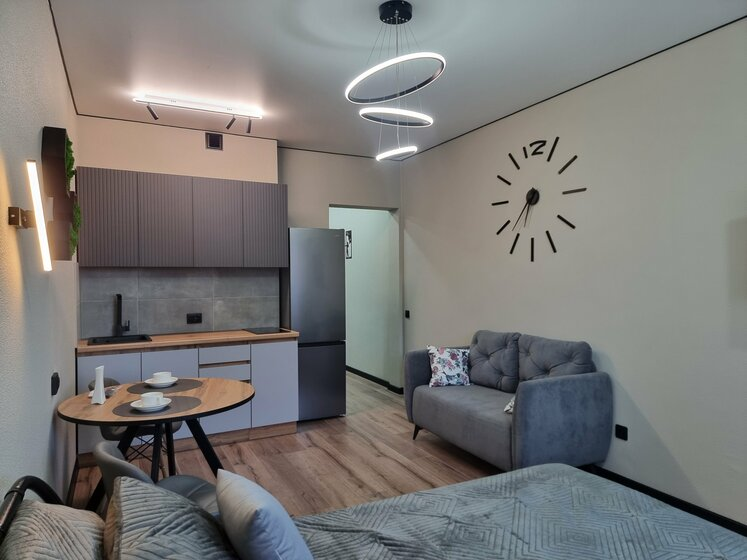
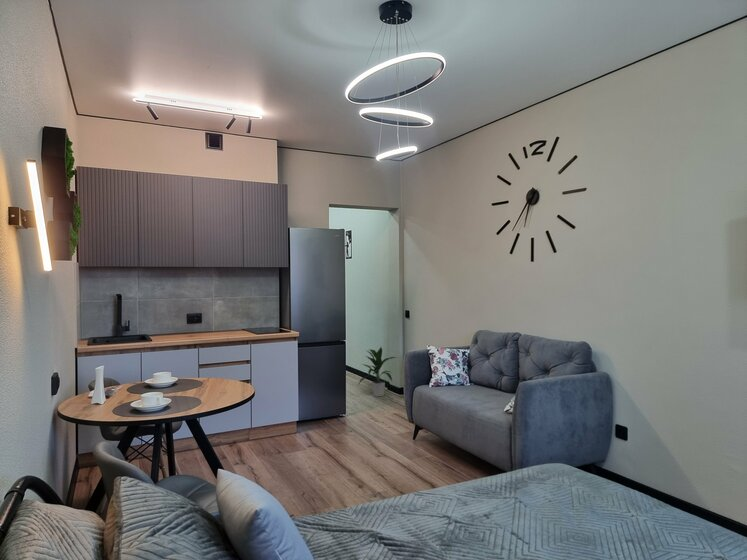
+ indoor plant [357,346,398,398]
